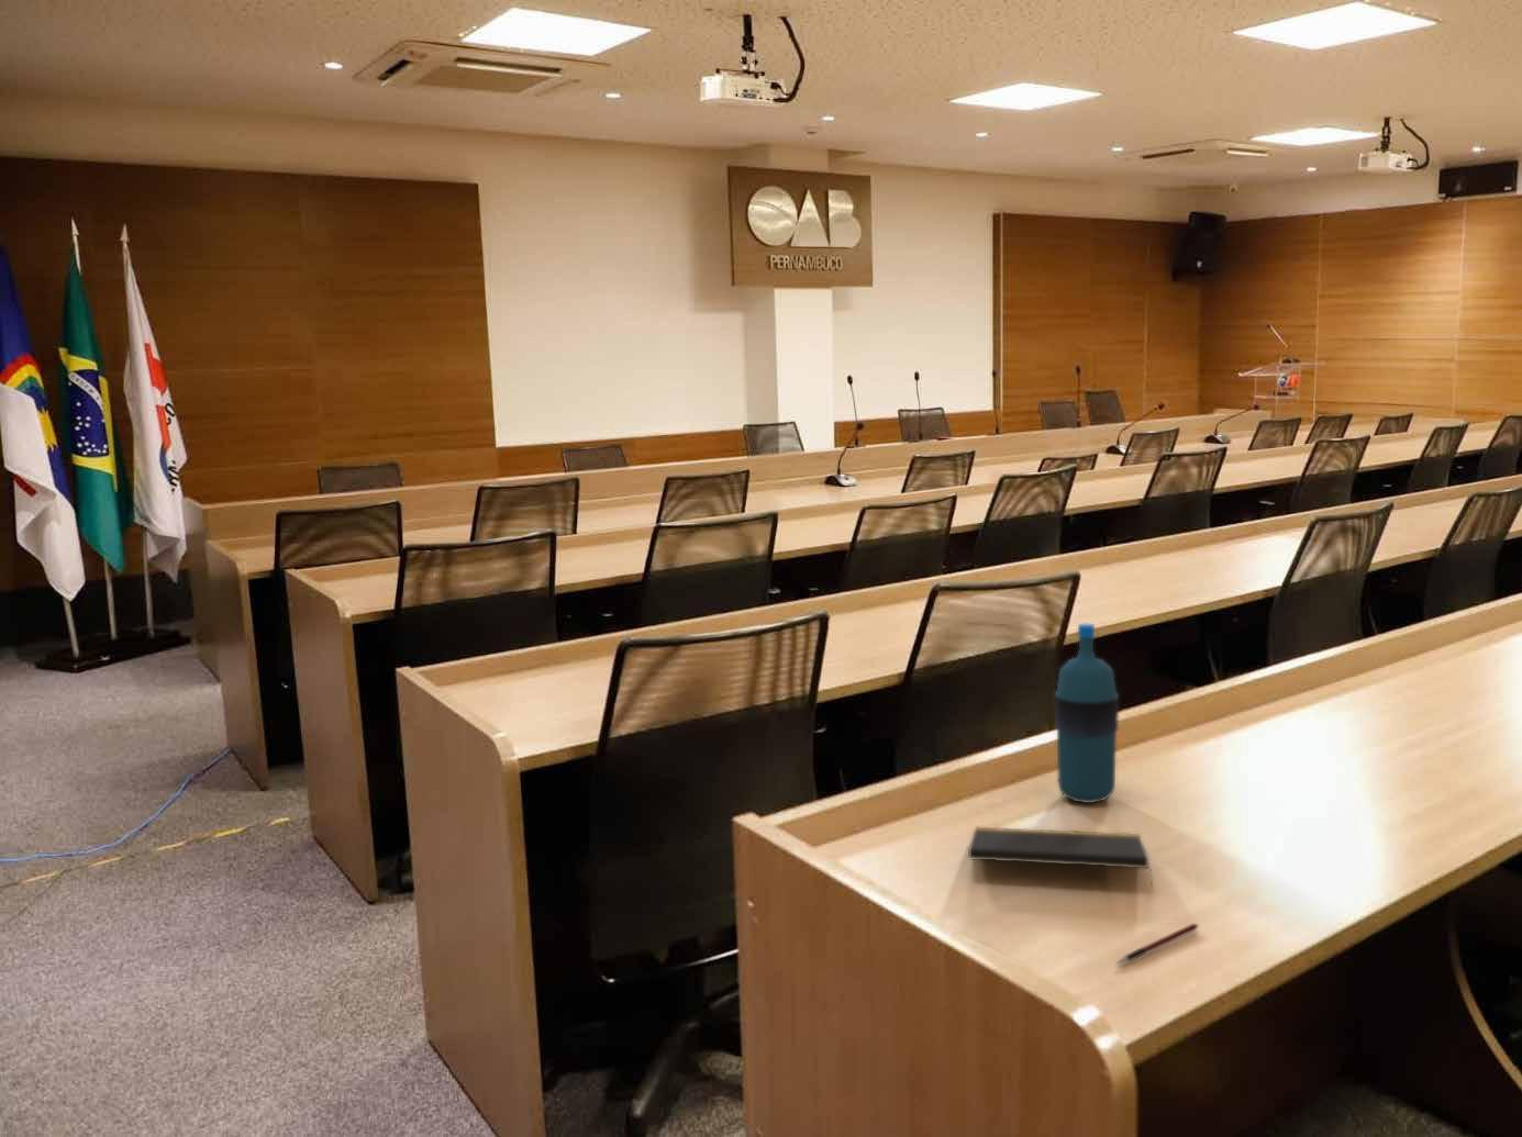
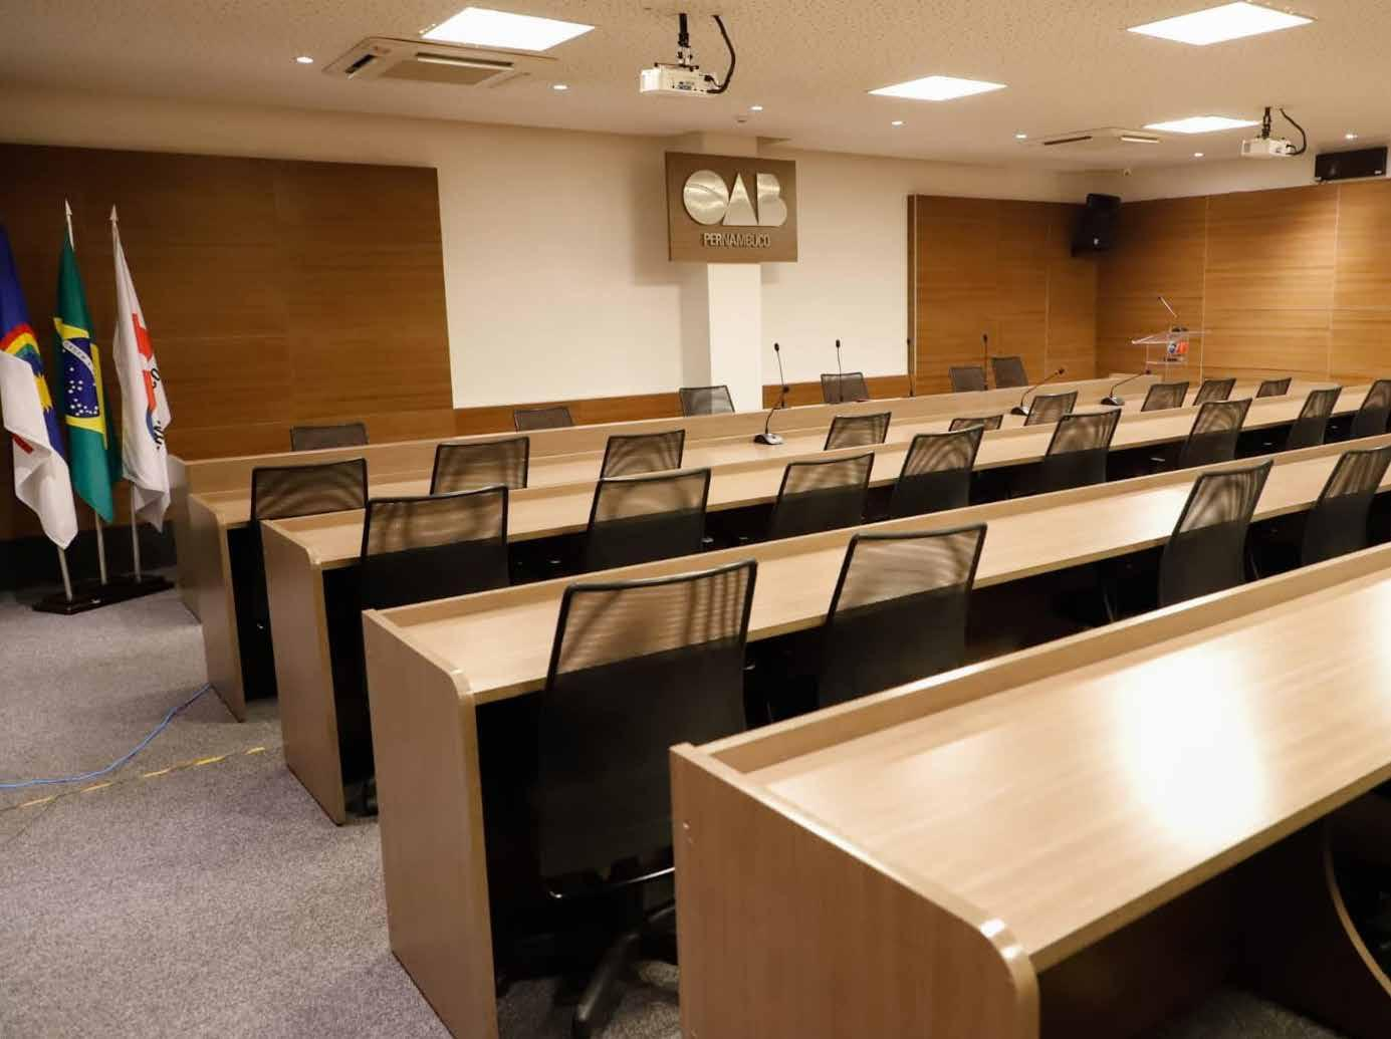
- notepad [966,826,1155,892]
- water bottle [1054,623,1119,804]
- pen [1116,923,1199,966]
